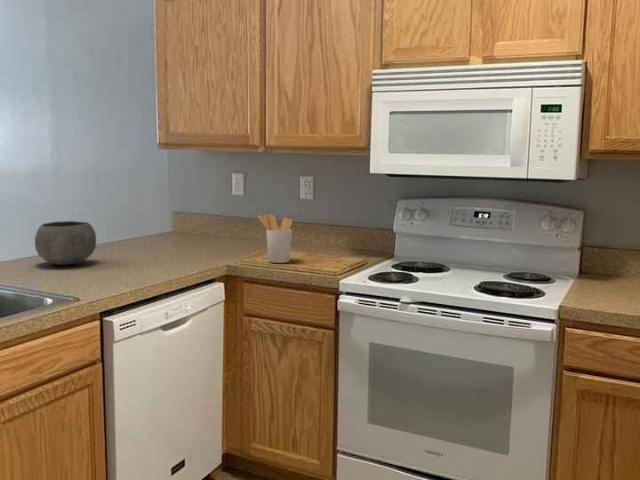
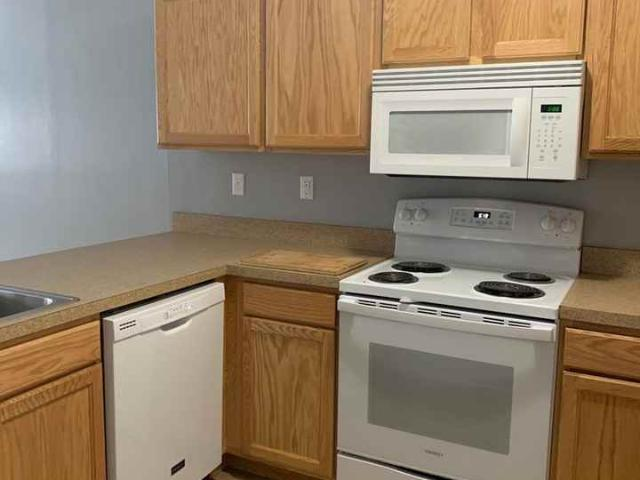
- utensil holder [257,214,293,264]
- bowl [34,220,97,266]
